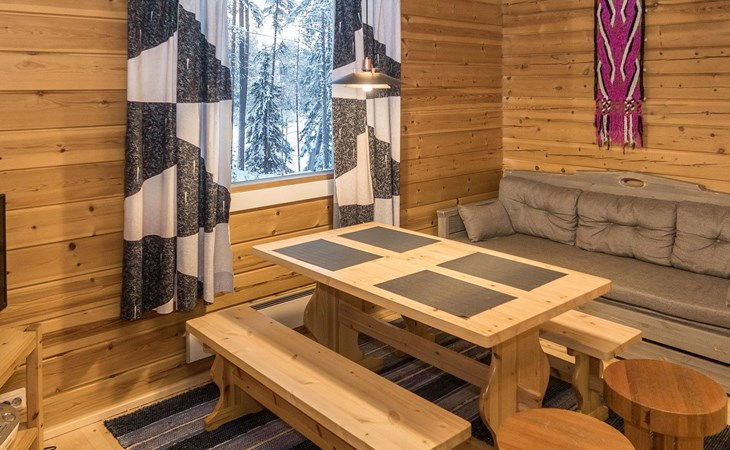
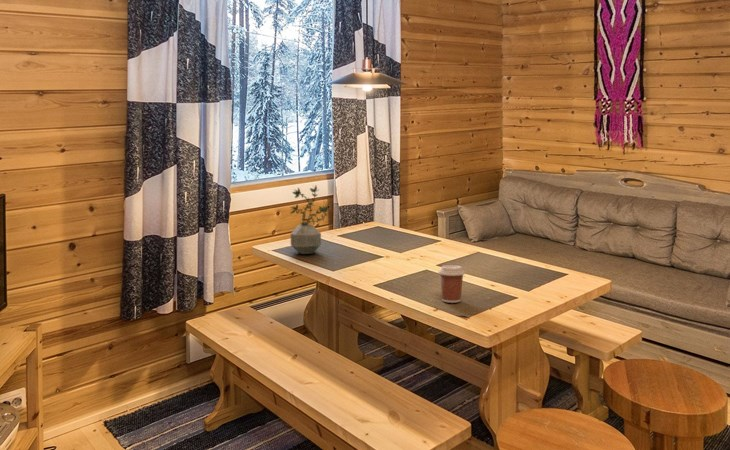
+ potted plant [289,184,330,255]
+ coffee cup [438,264,466,304]
